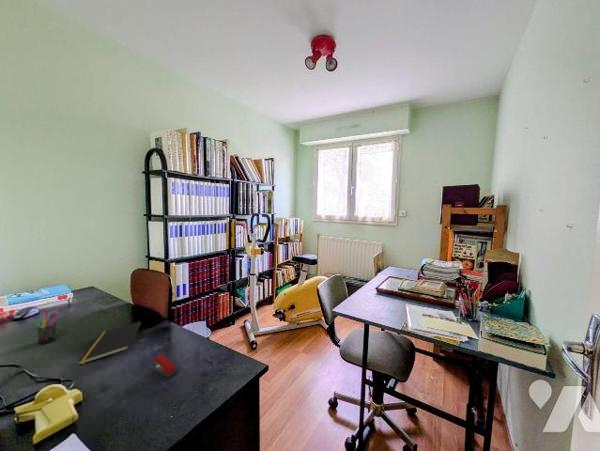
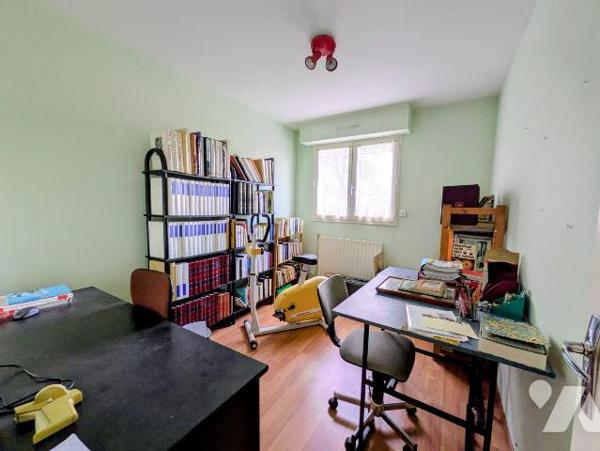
- notepad [77,320,142,366]
- stapler [152,354,179,380]
- pen holder [30,310,58,345]
